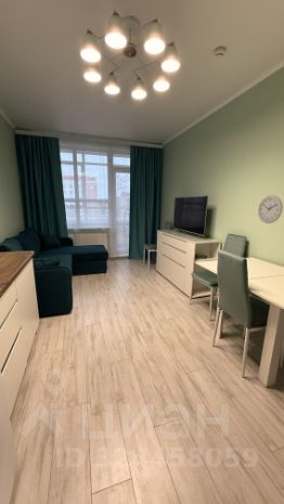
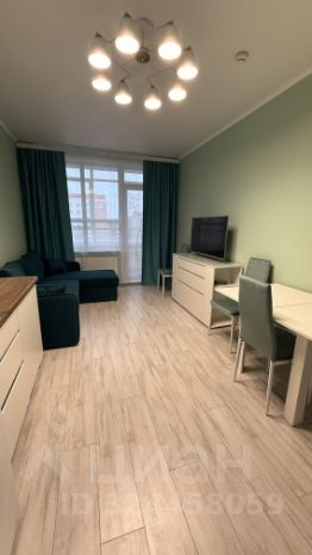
- wall clock [257,194,284,224]
